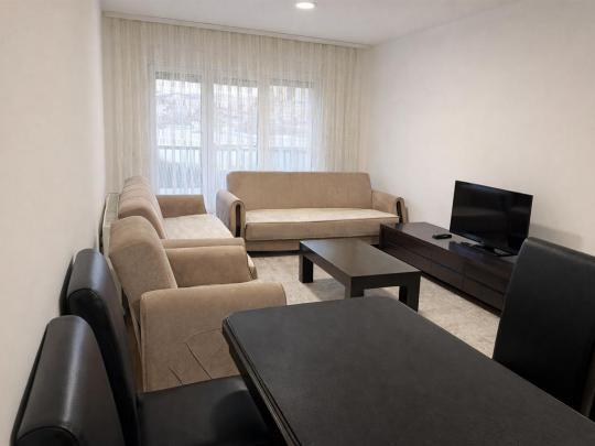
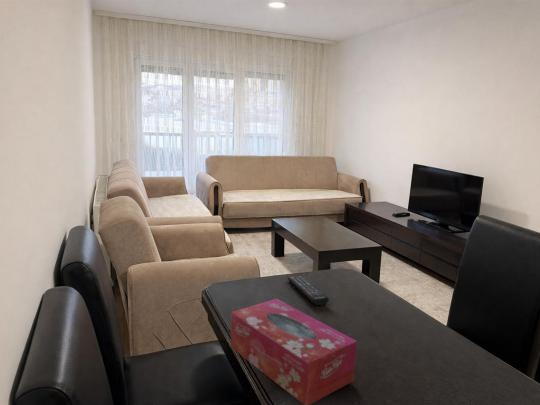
+ remote control [286,275,330,306]
+ tissue box [230,298,358,405]
